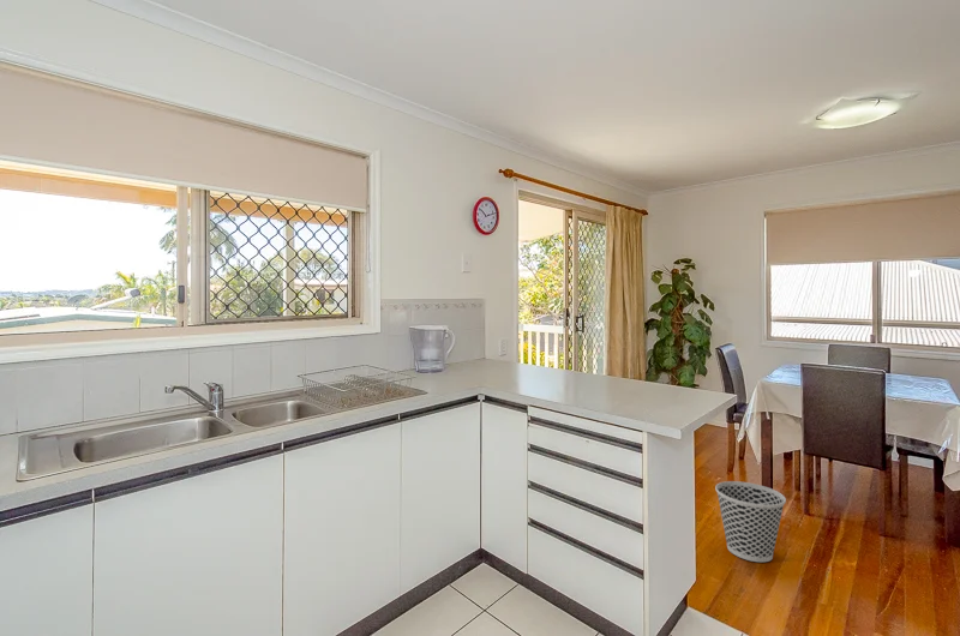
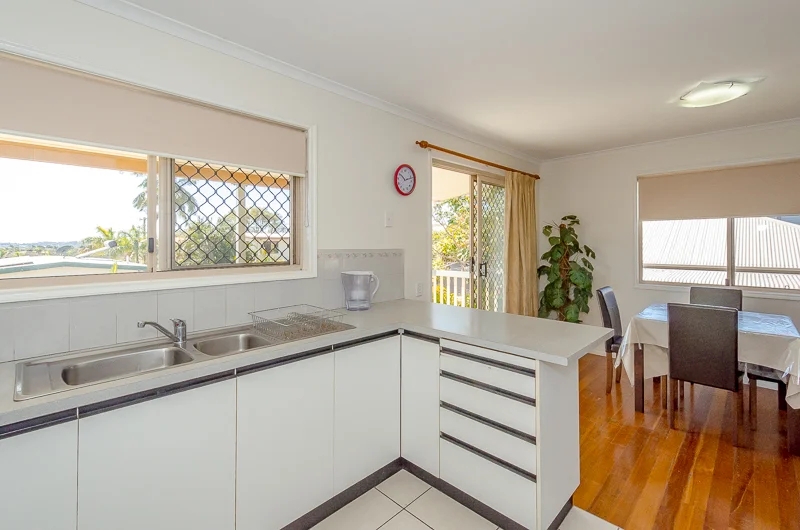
- wastebasket [714,480,787,563]
